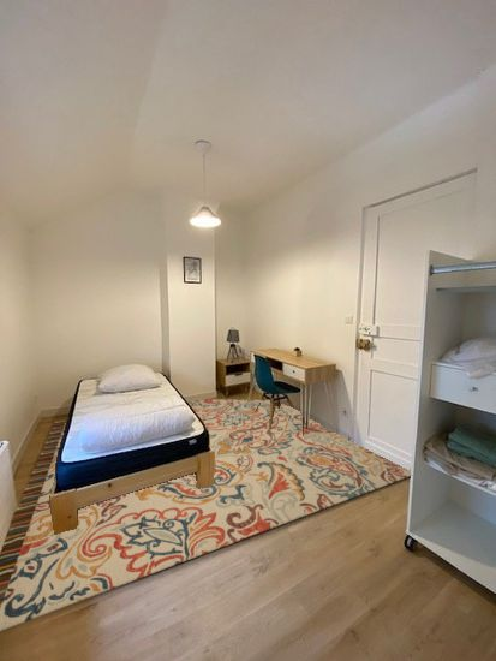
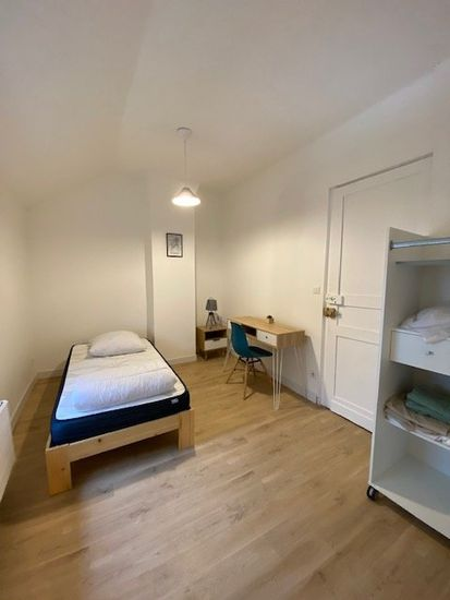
- rug [0,399,412,632]
